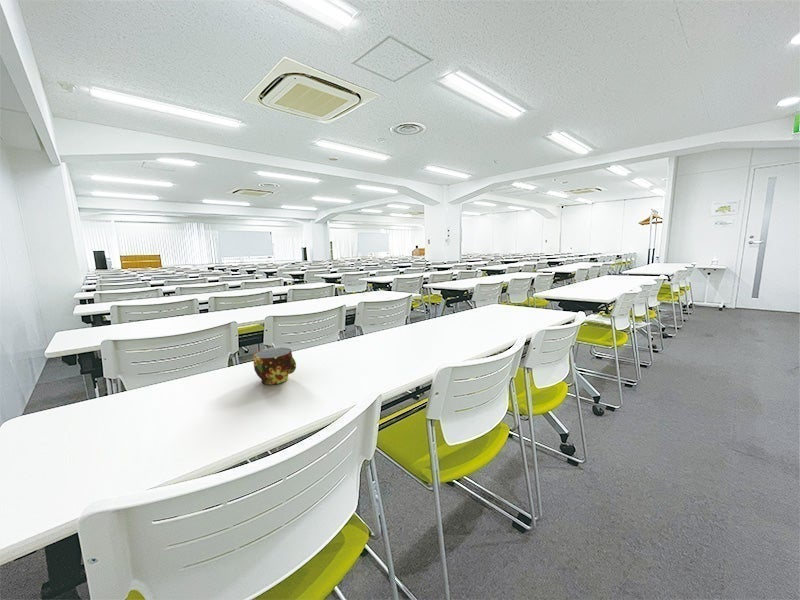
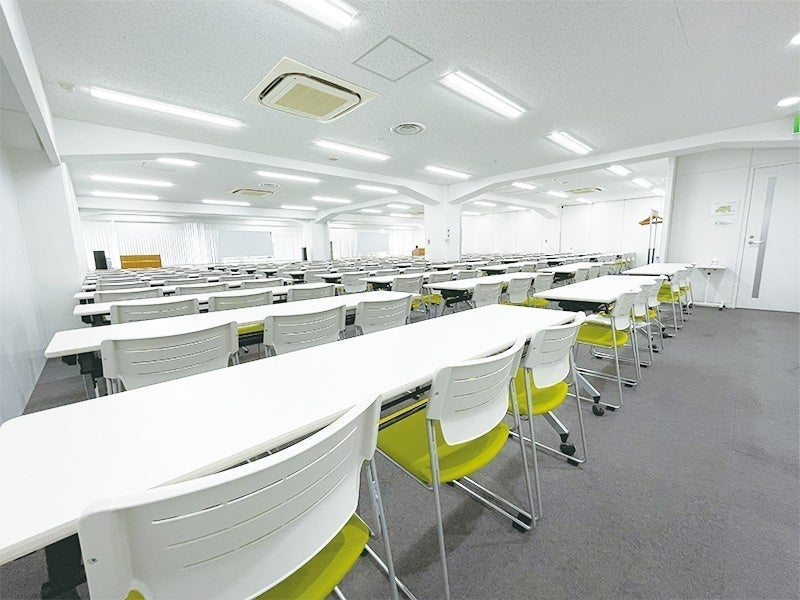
- cup [253,347,297,385]
